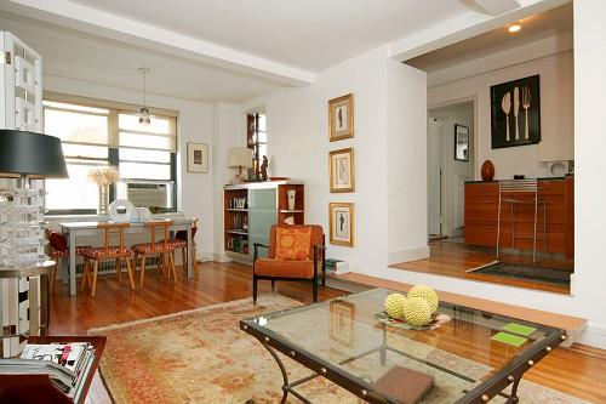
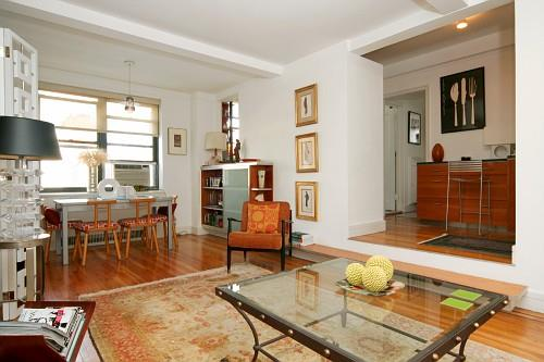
- notebook [365,364,436,404]
